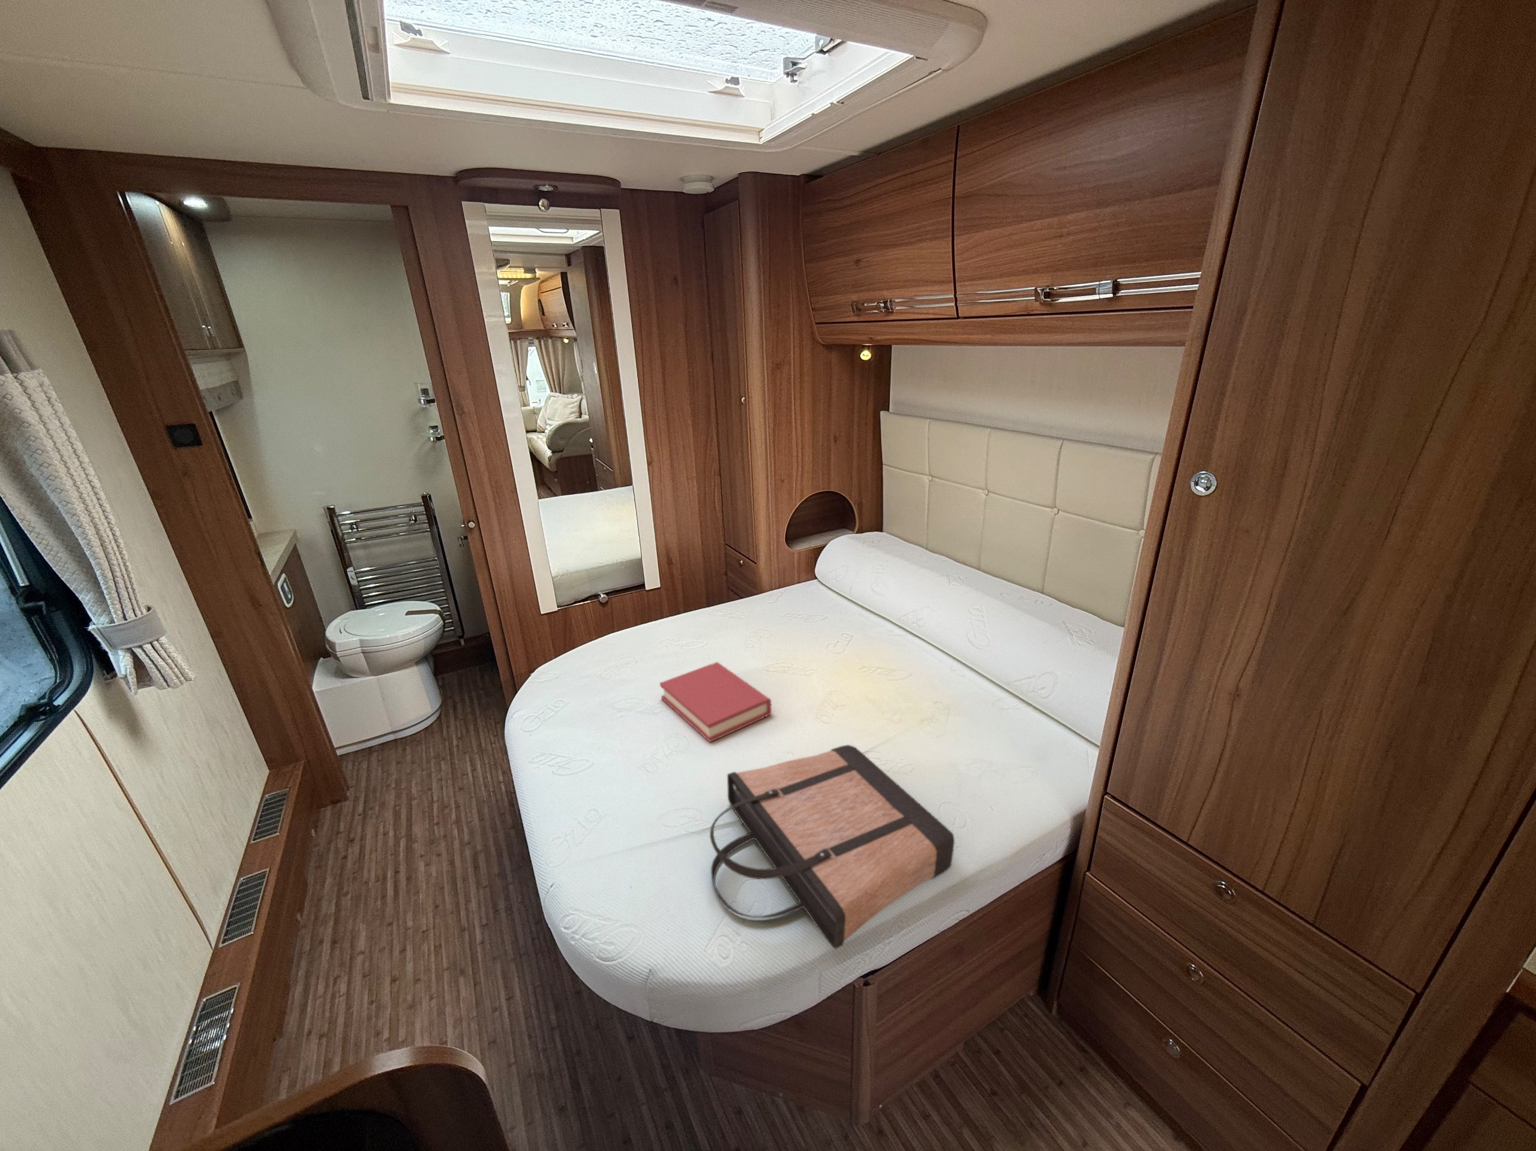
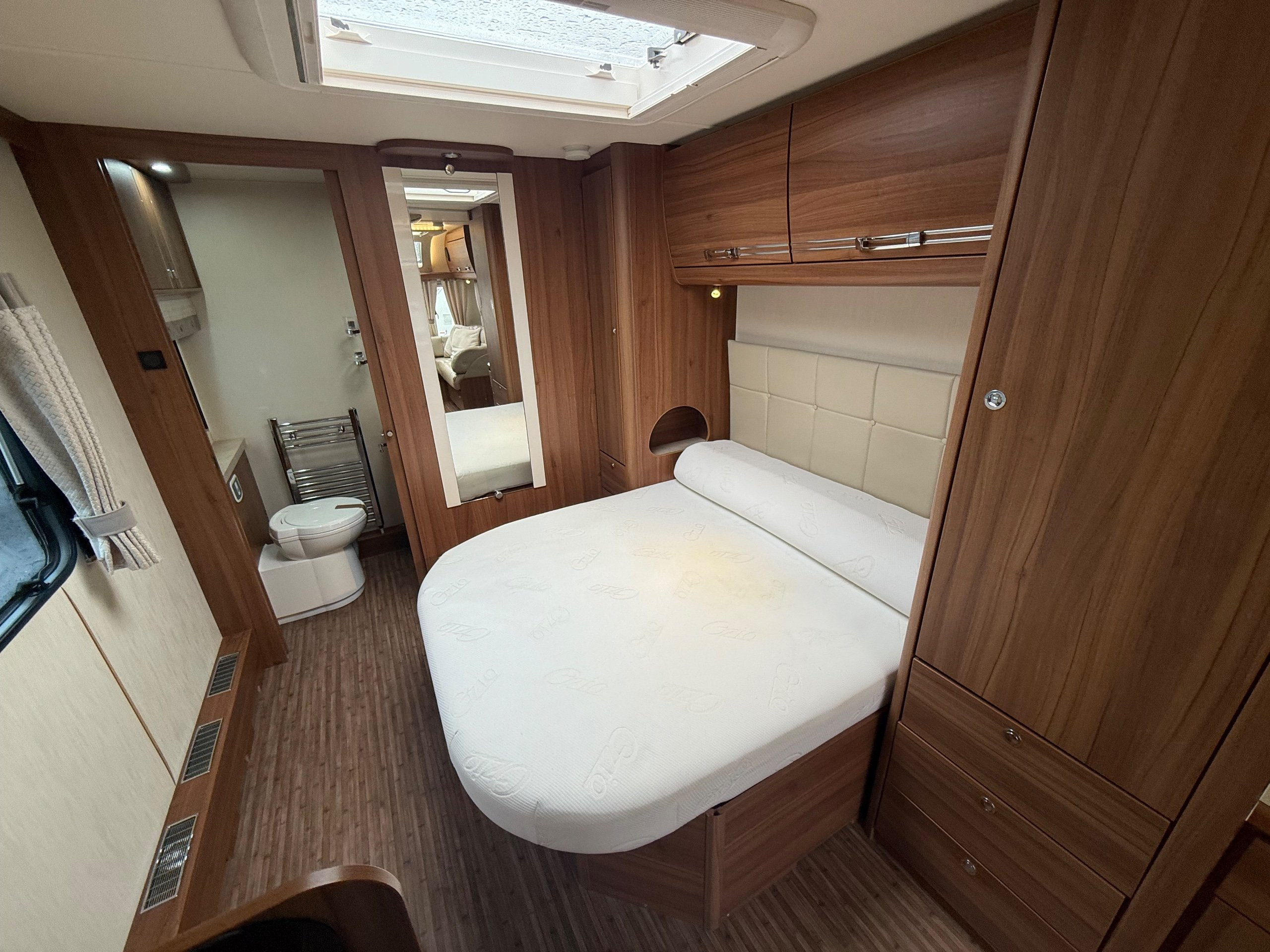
- hardback book [659,661,772,742]
- shopping bag [709,744,955,949]
